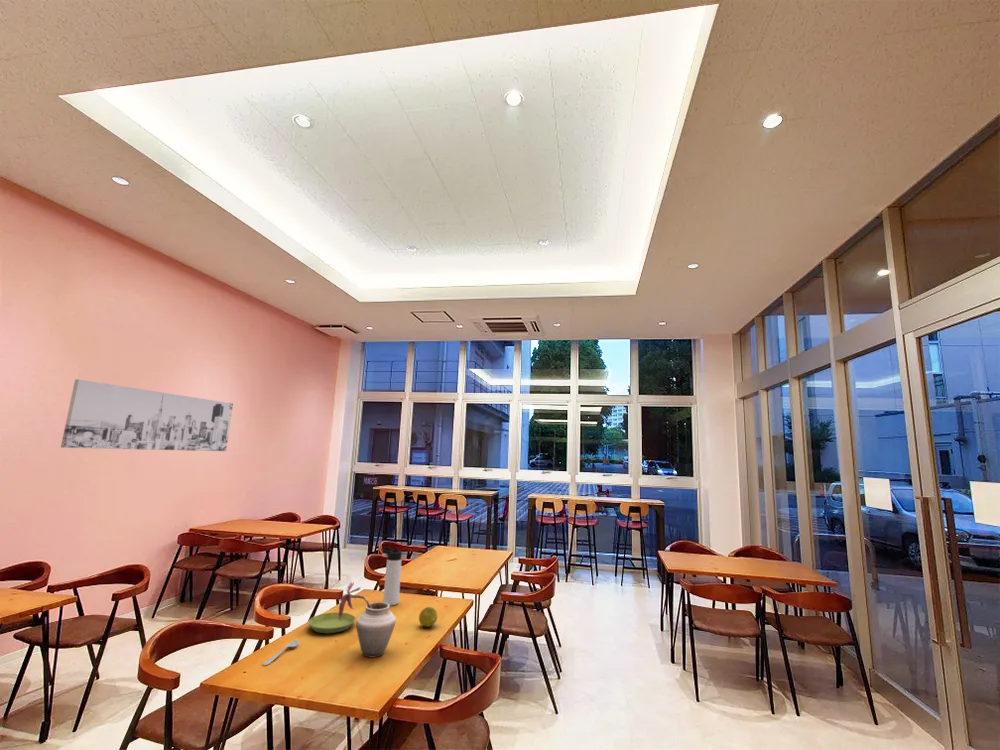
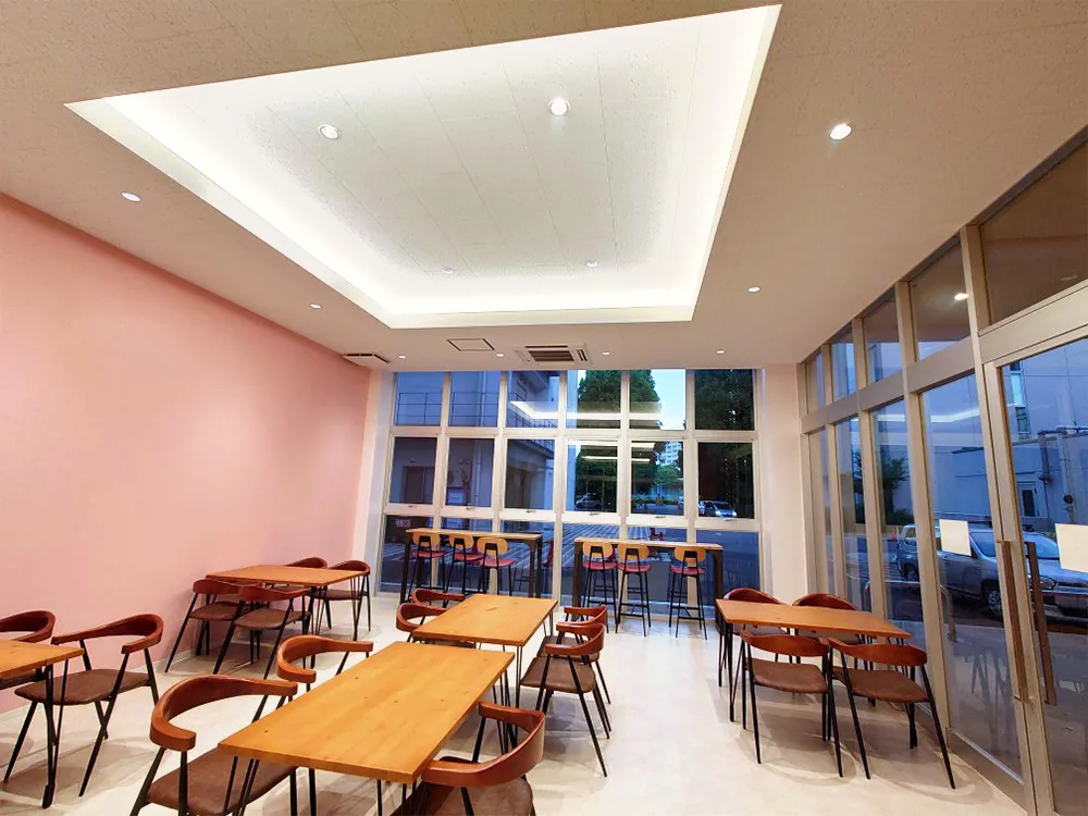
- saucer [307,612,356,634]
- thermos bottle [380,546,403,607]
- wall art [60,378,234,452]
- vase [338,580,397,658]
- spoon [262,639,300,666]
- fruit [418,606,438,628]
